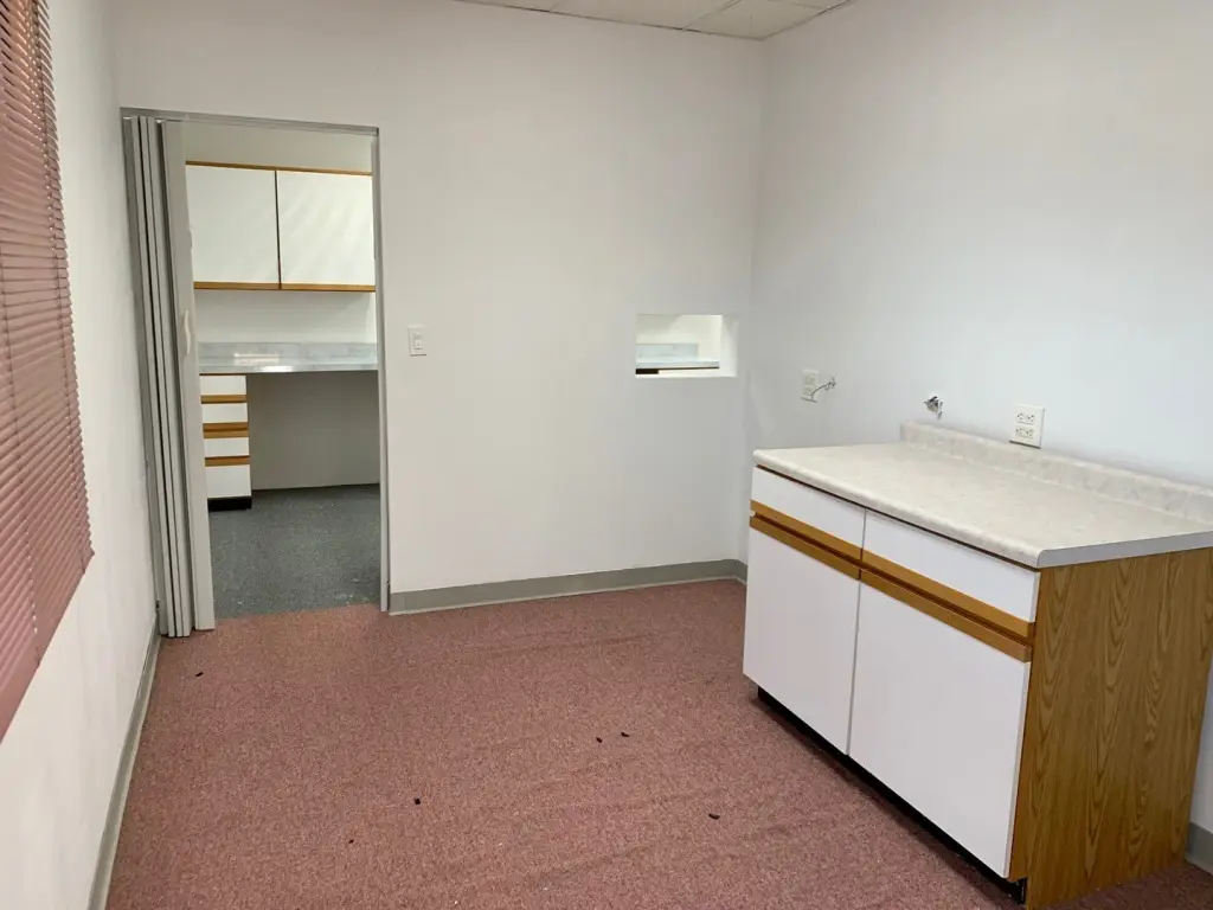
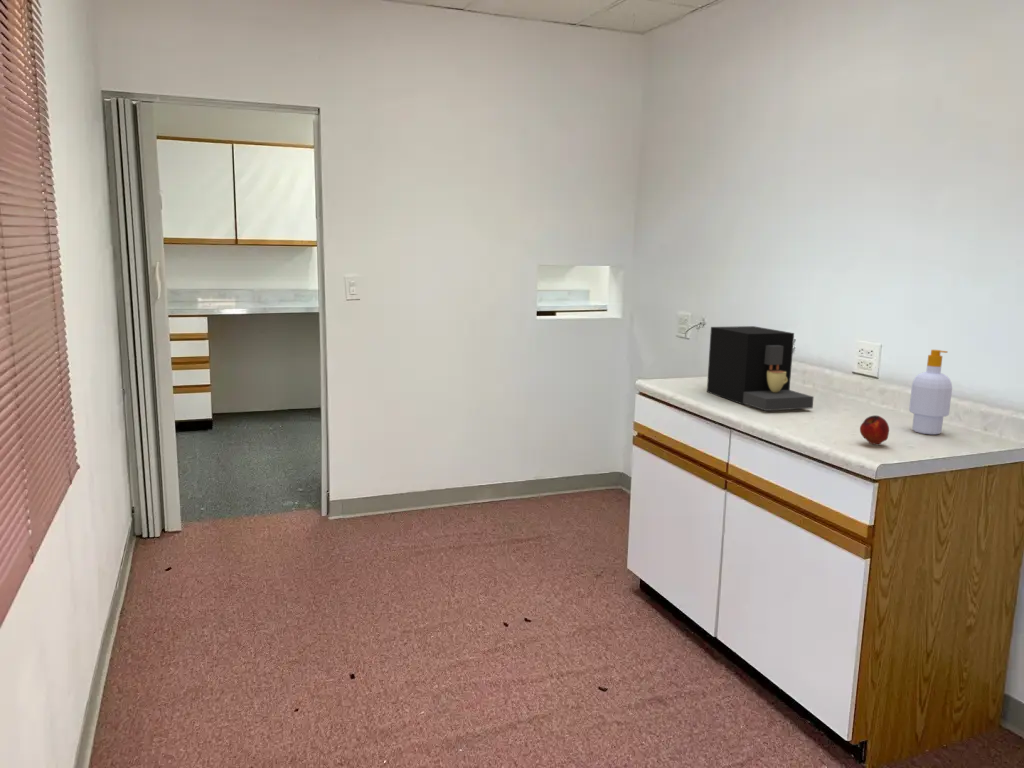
+ apple [859,414,890,445]
+ coffee maker [706,325,815,412]
+ soap bottle [908,349,953,435]
